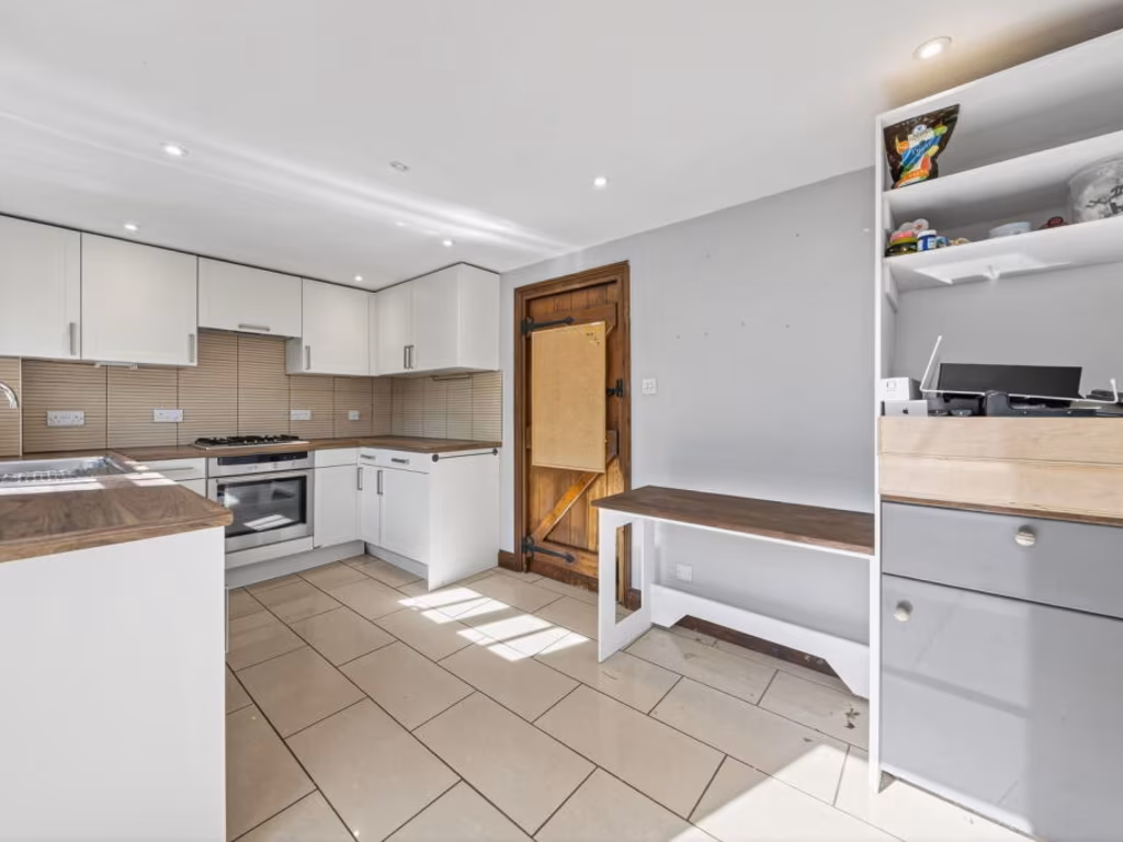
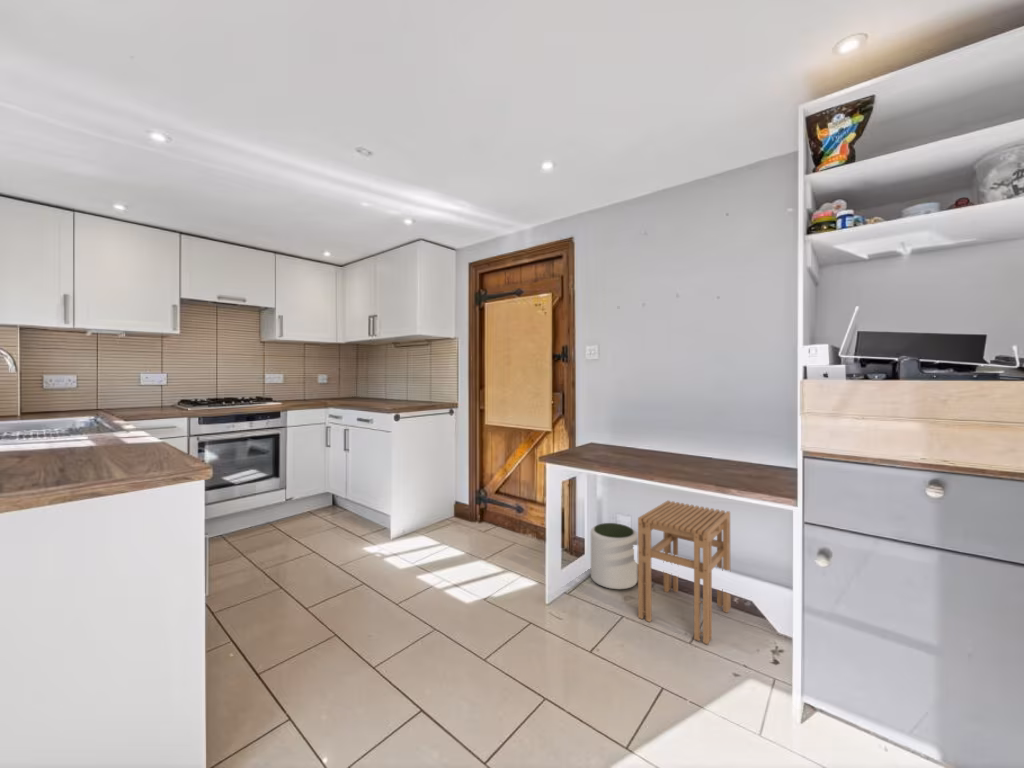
+ plant pot [590,522,638,590]
+ stool [637,499,732,645]
